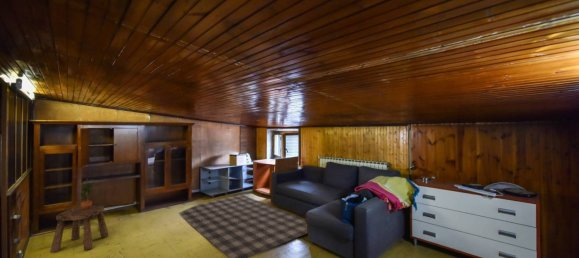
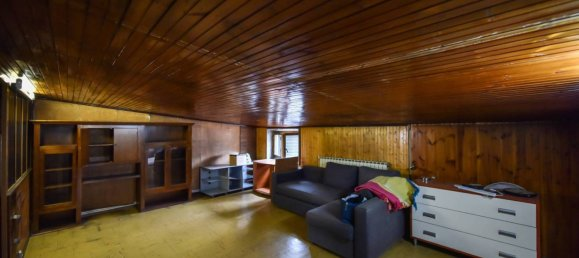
- stool [49,205,110,254]
- potted plant [77,178,96,210]
- rug [177,194,308,258]
